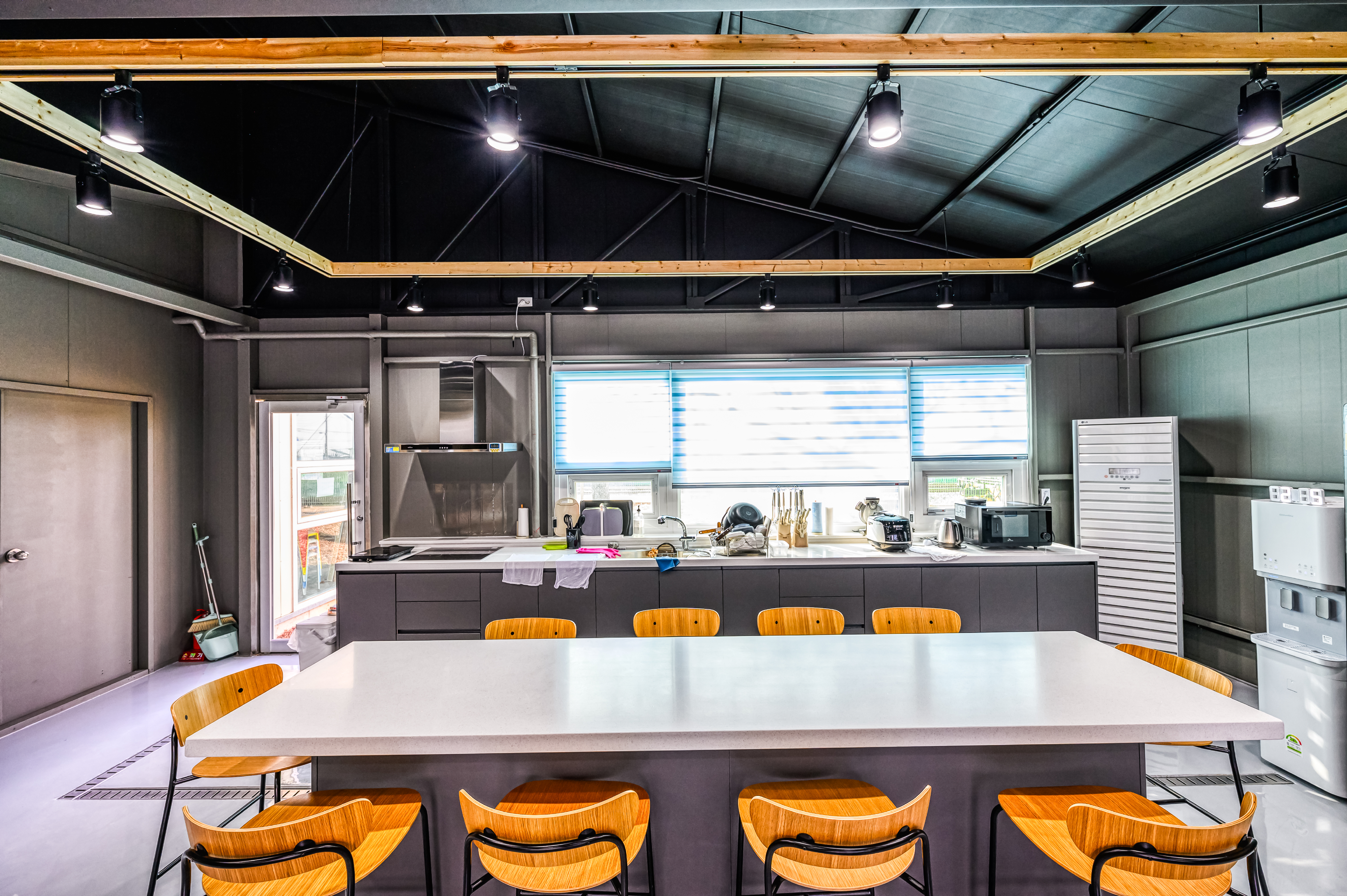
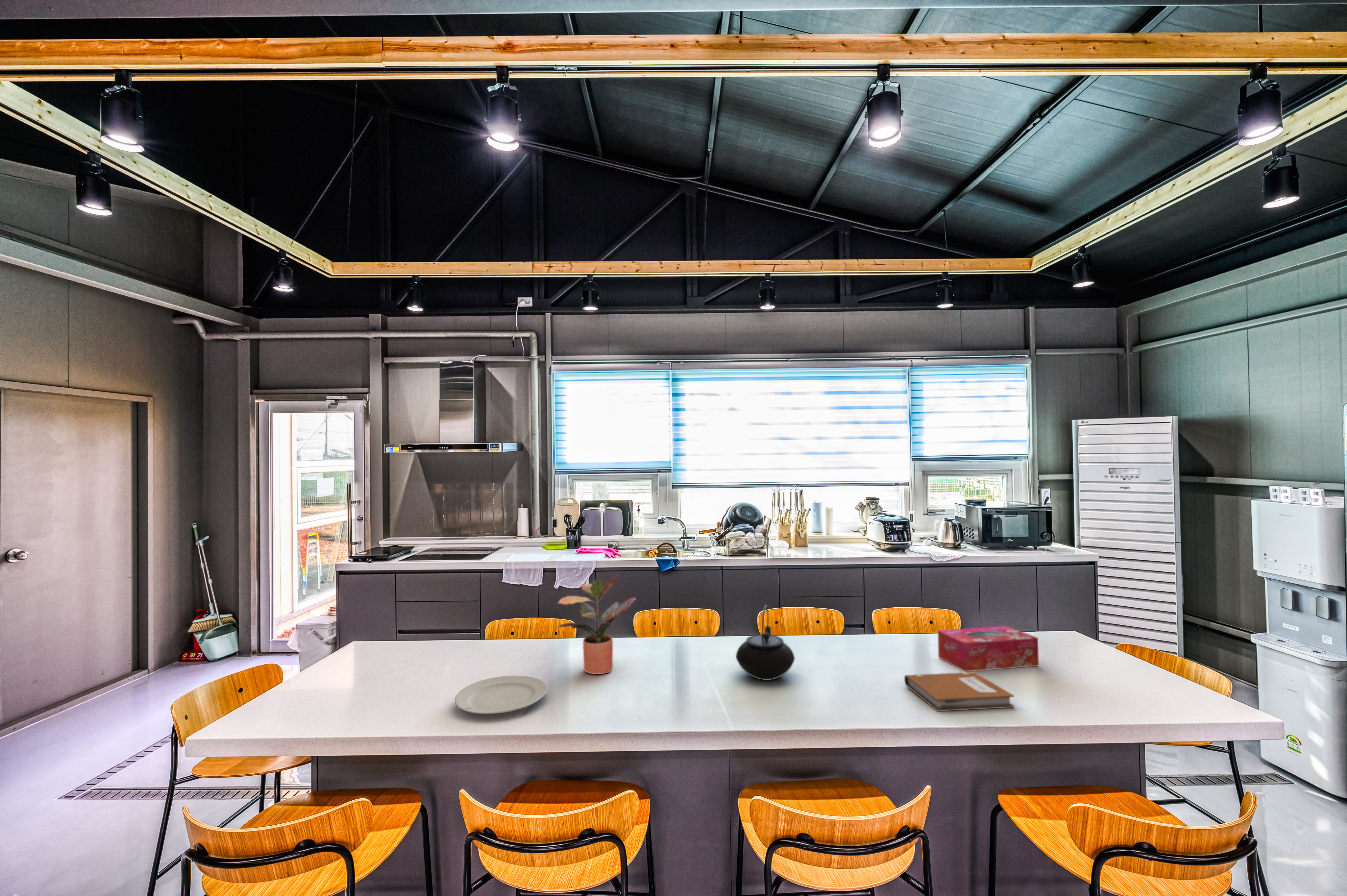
+ potted plant [556,574,637,675]
+ chinaware [454,675,548,714]
+ notebook [904,672,1015,712]
+ tissue box [938,626,1039,672]
+ teapot [735,605,795,680]
